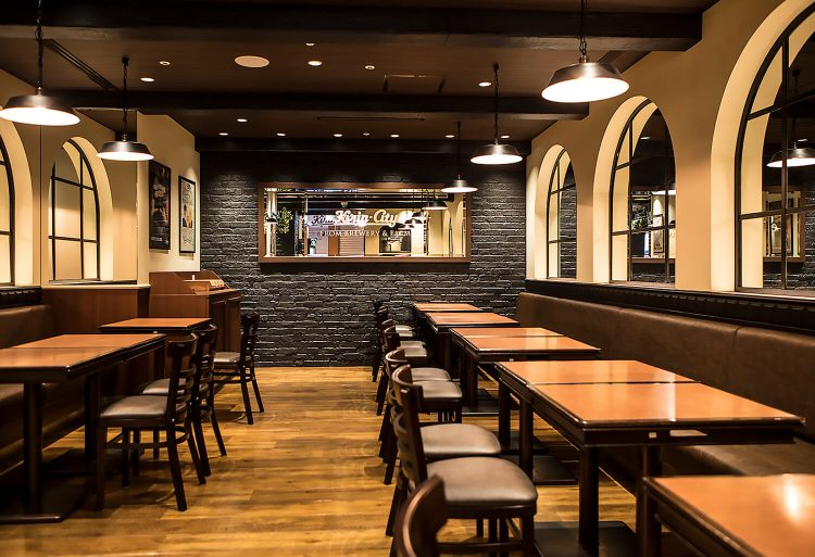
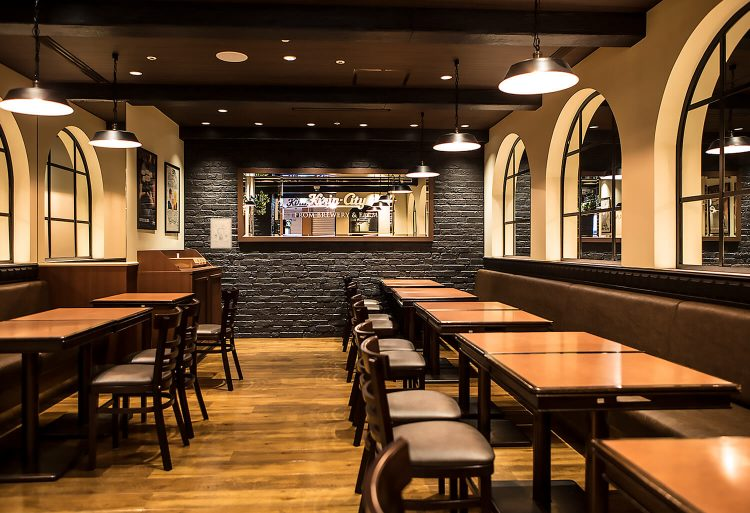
+ wall art [210,217,233,249]
